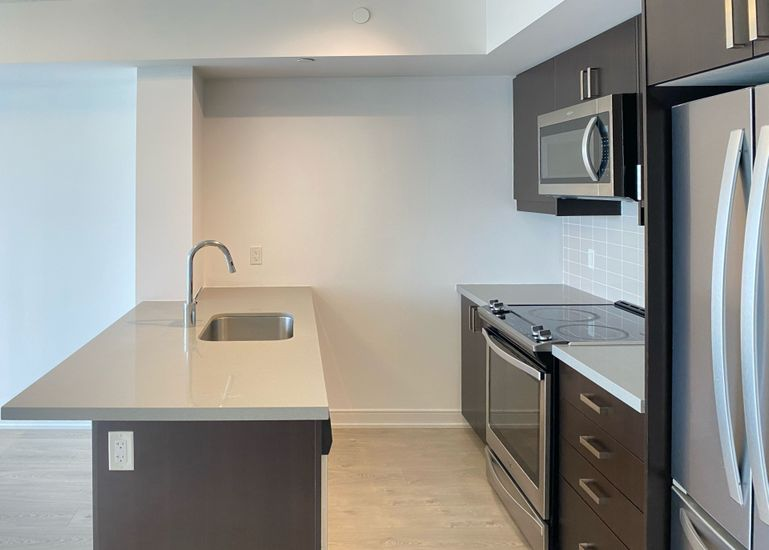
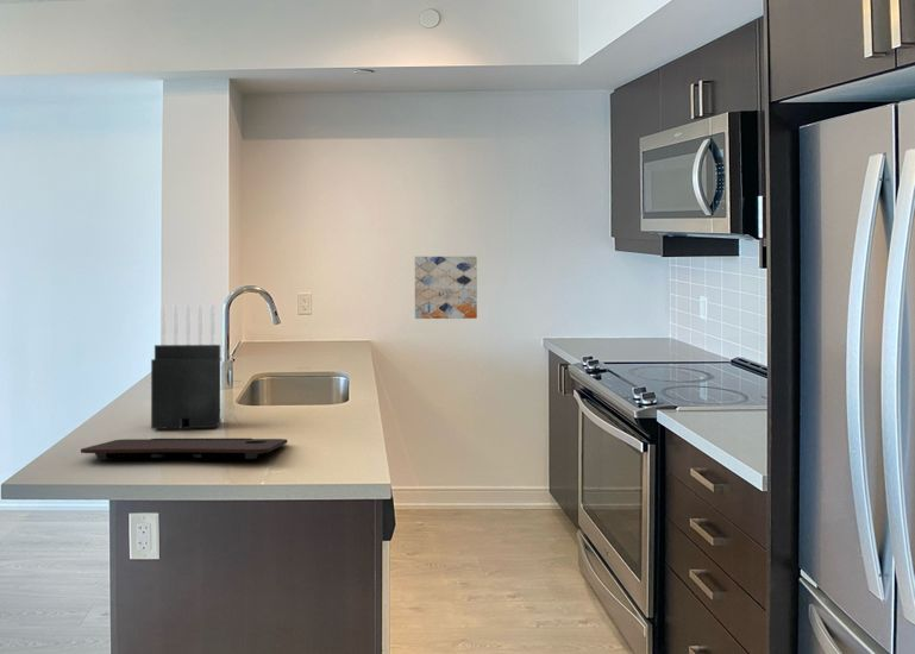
+ knife block [150,303,221,430]
+ wall art [414,256,478,320]
+ cutting board [80,438,288,460]
